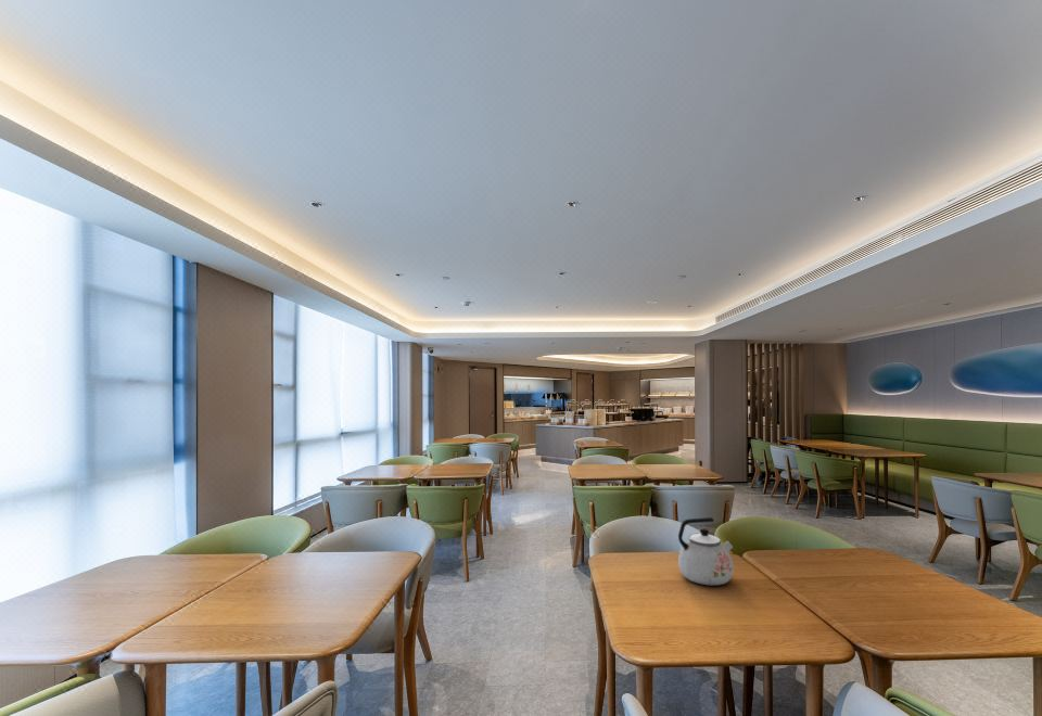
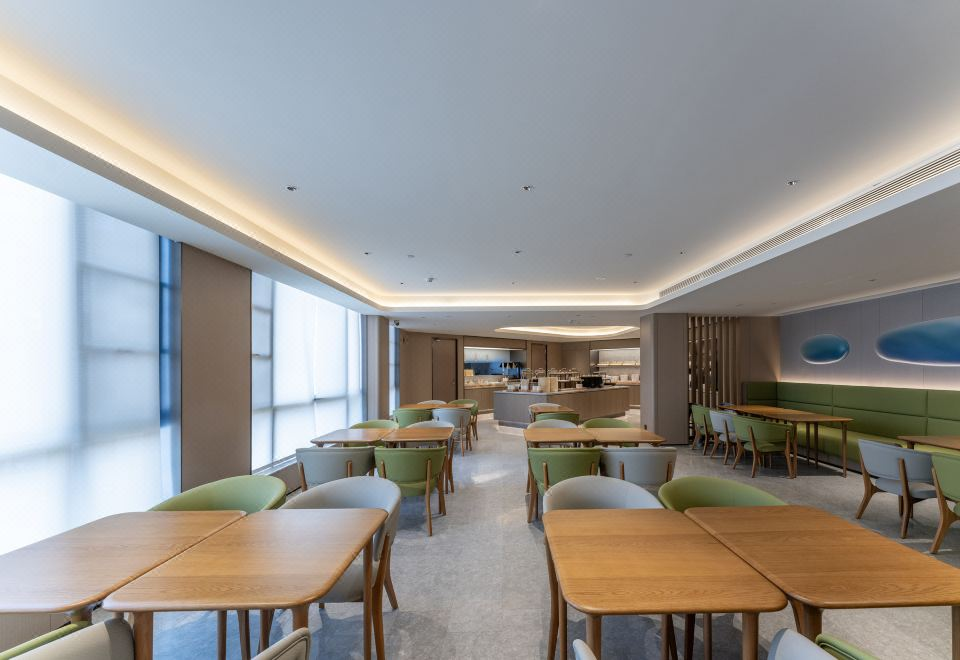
- kettle [677,516,734,587]
